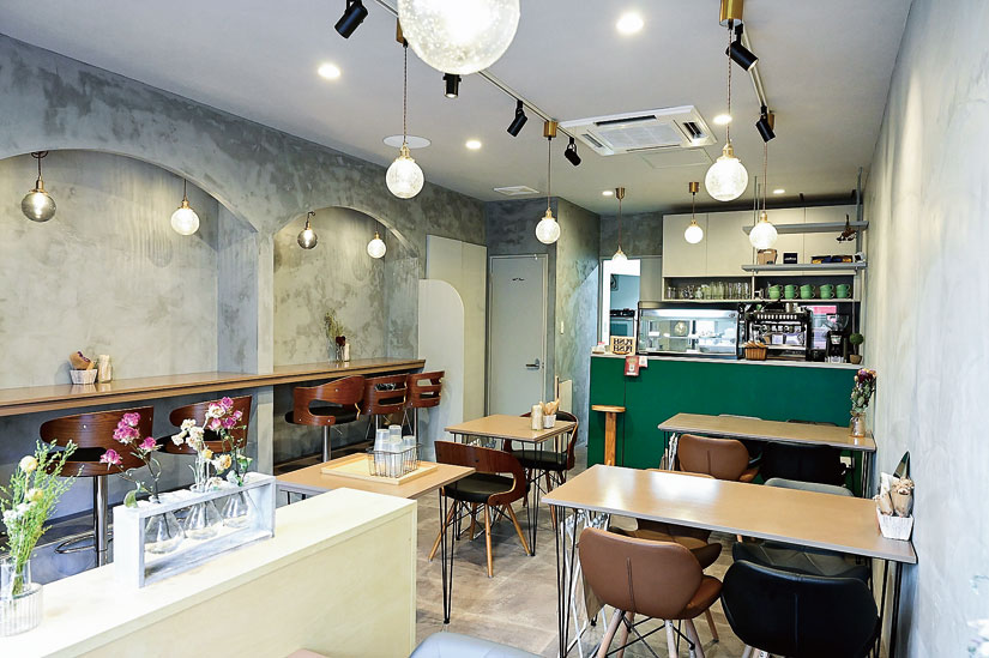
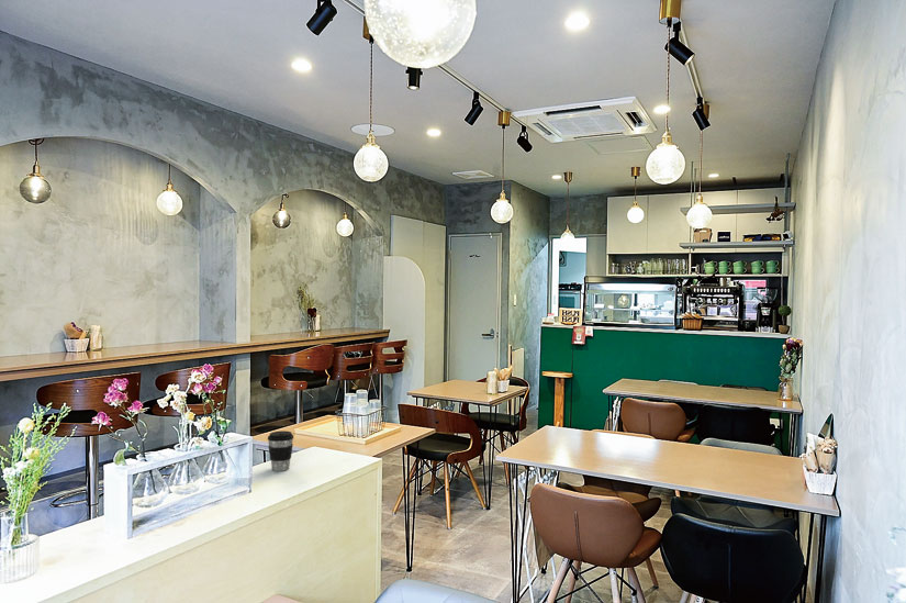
+ coffee cup [267,429,294,472]
